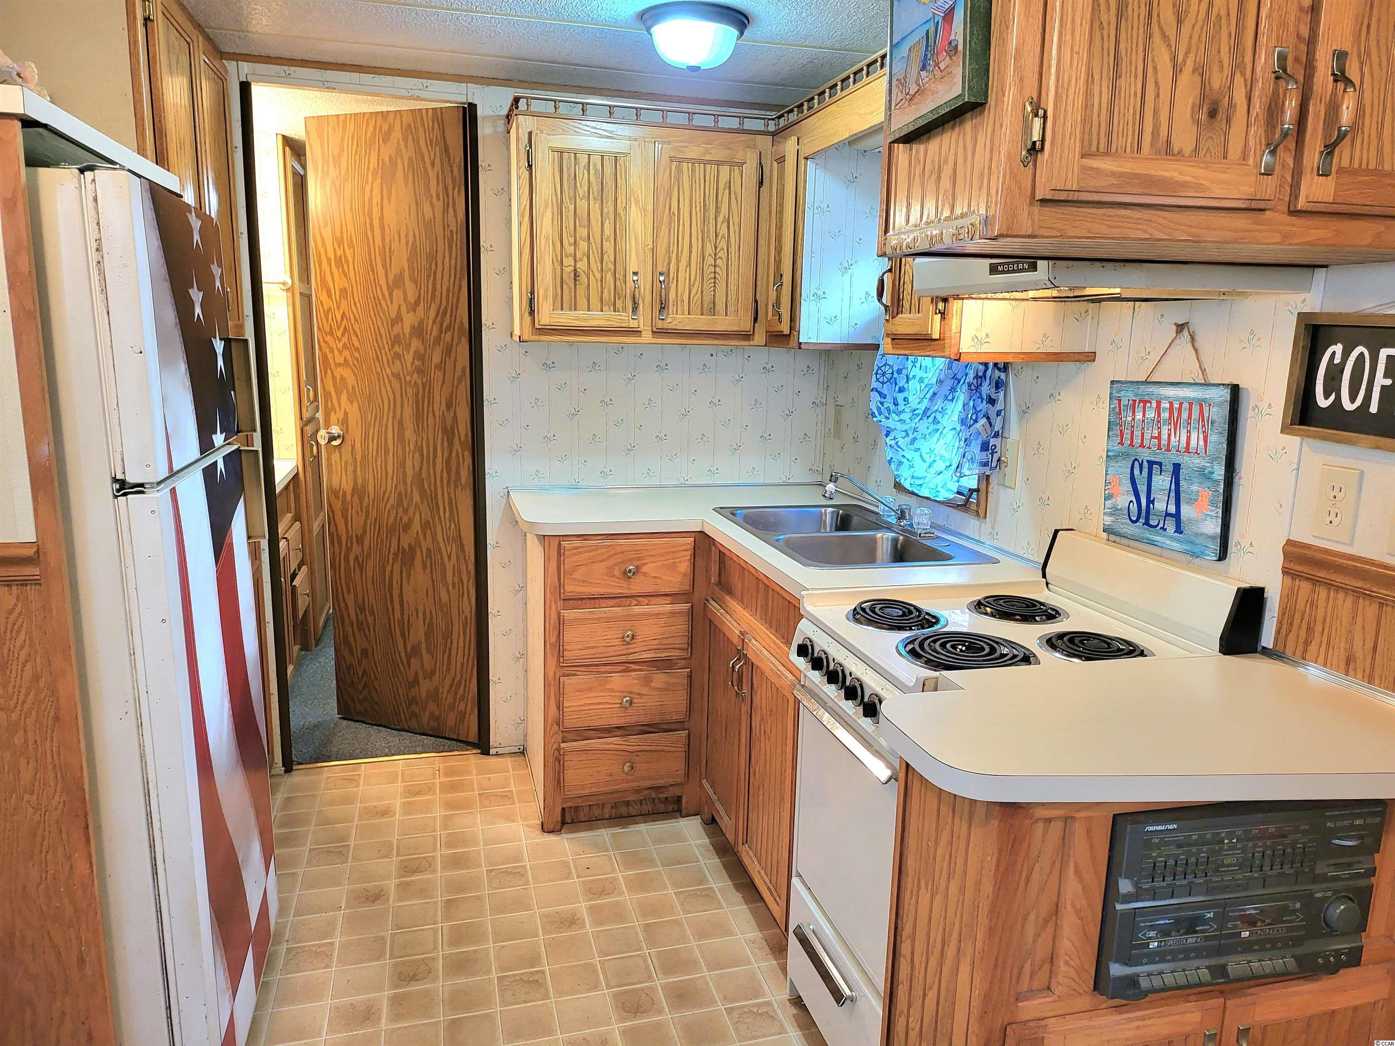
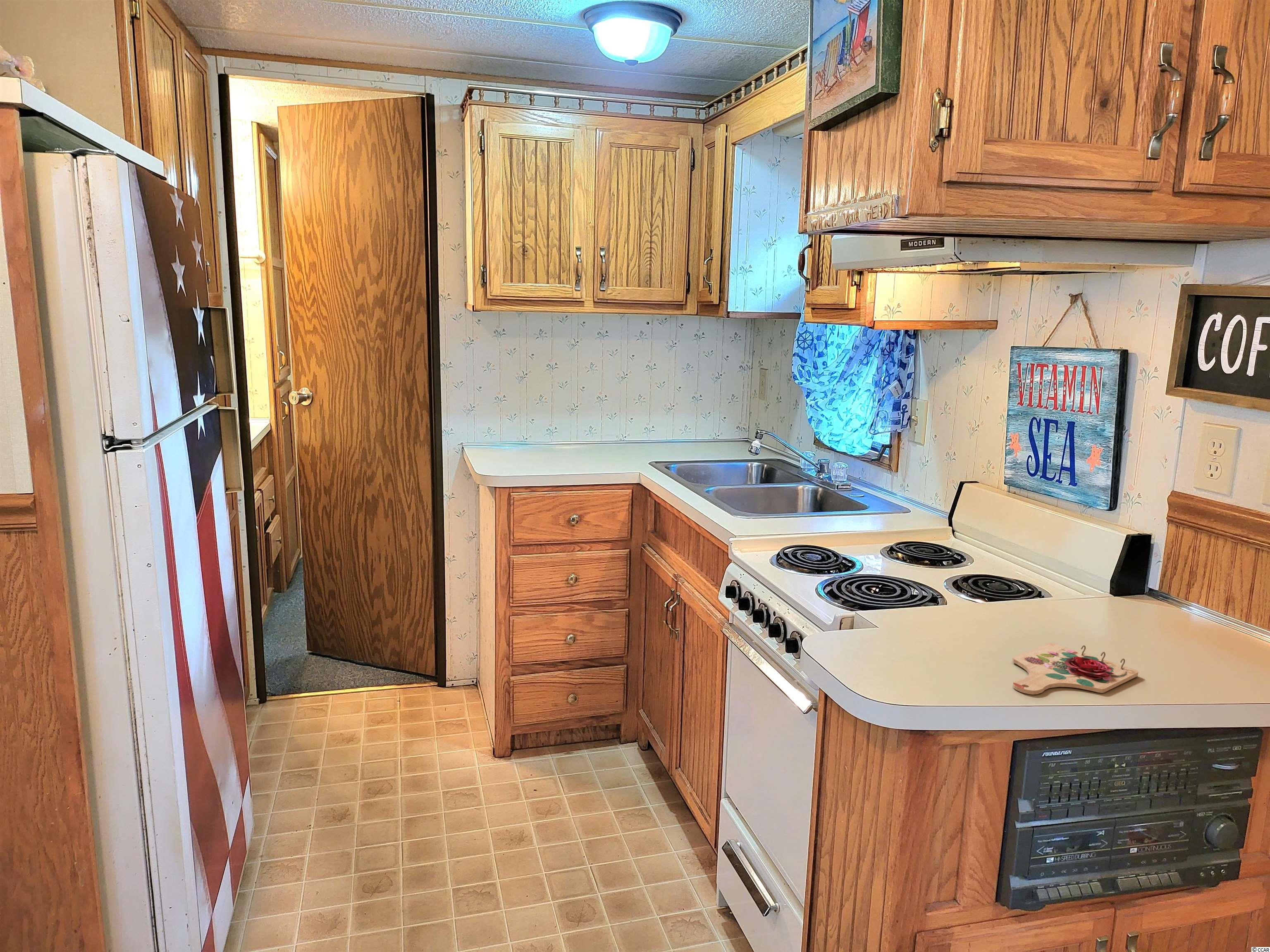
+ cutting board [1012,643,1139,695]
